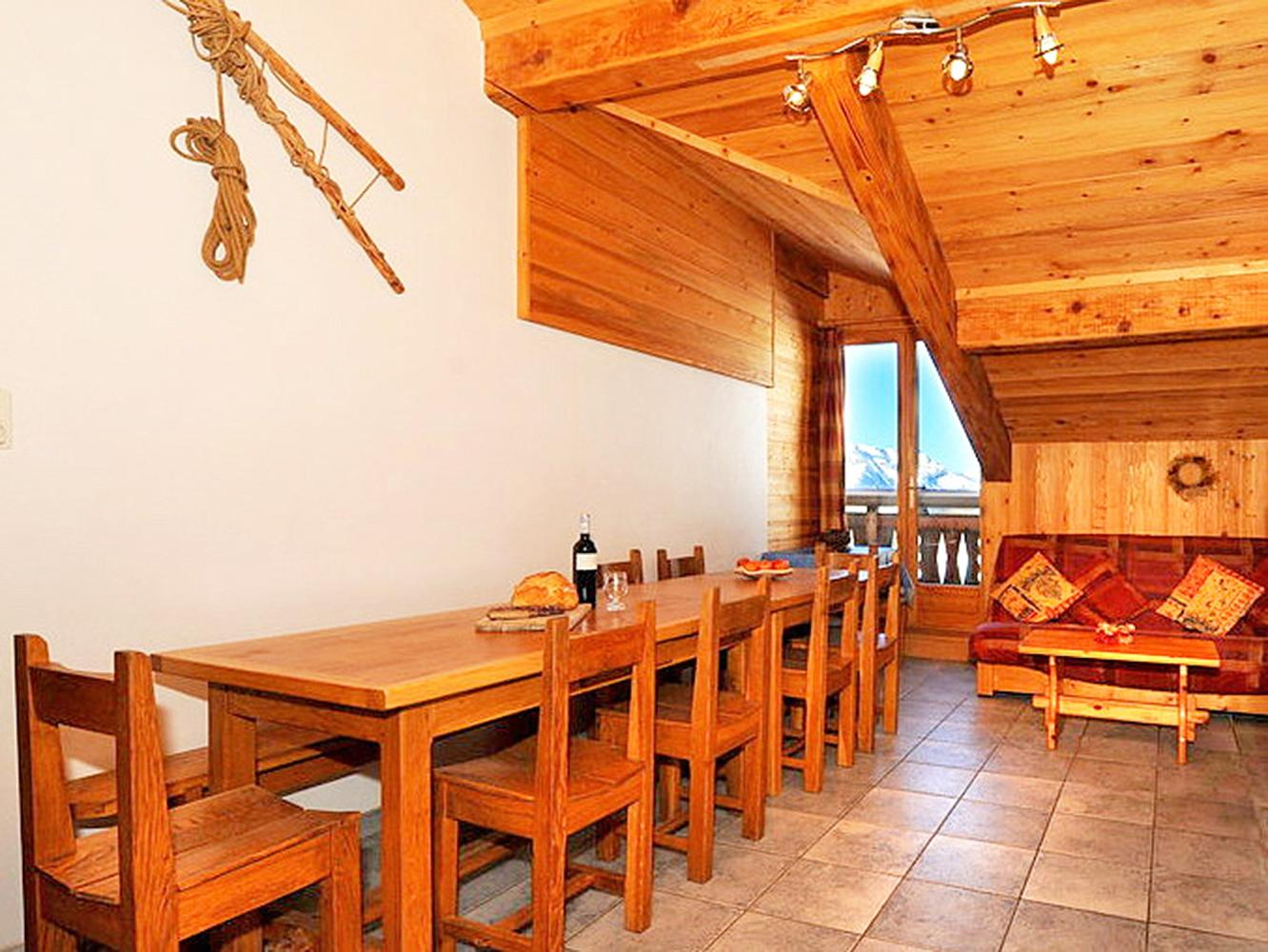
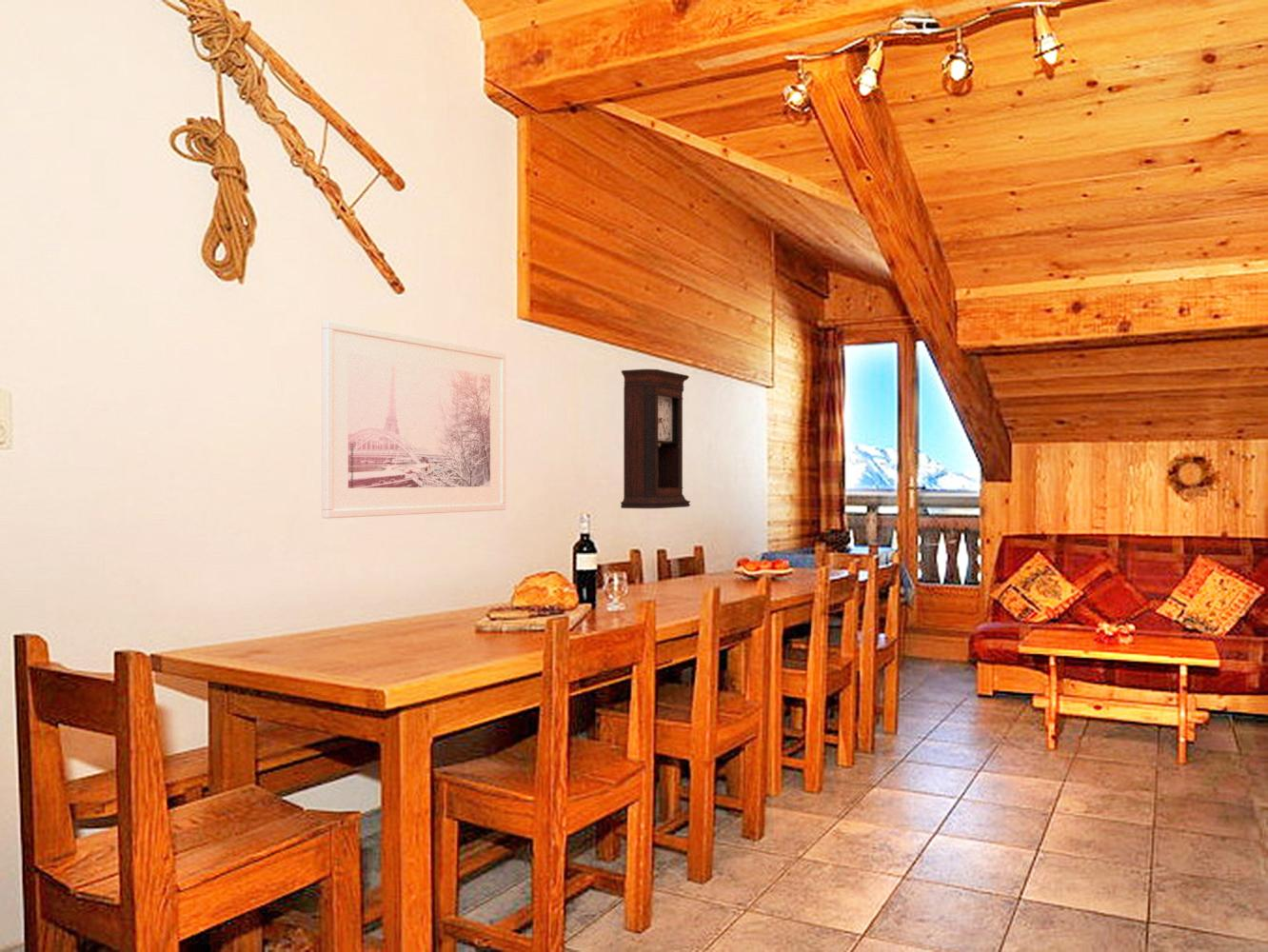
+ pendulum clock [620,368,691,509]
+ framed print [321,320,506,519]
